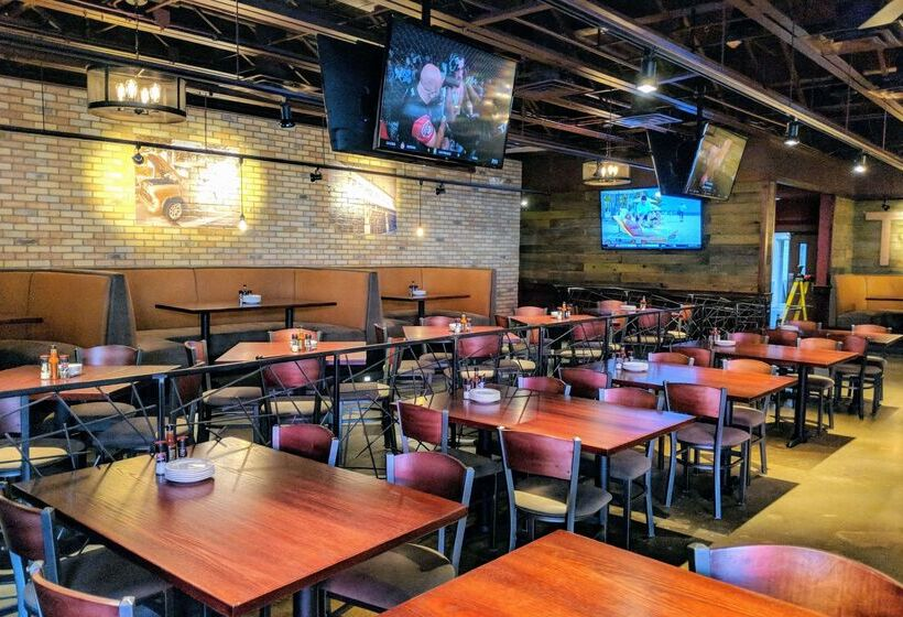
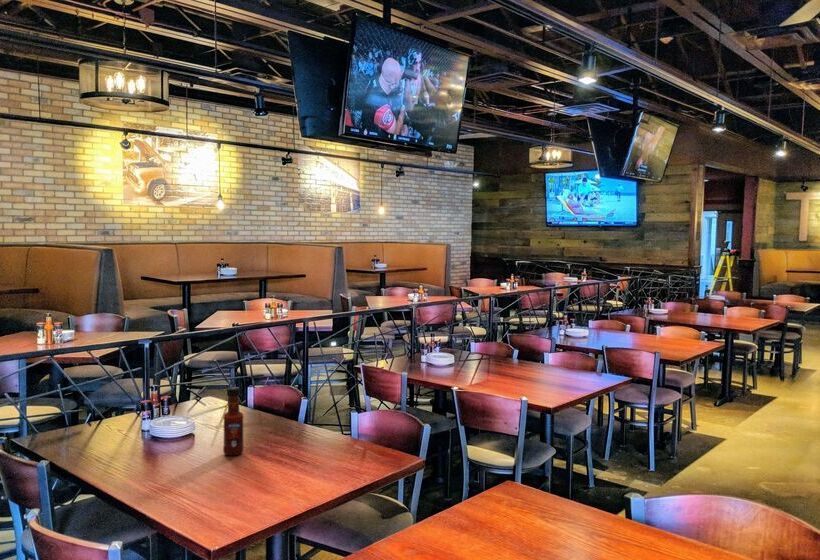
+ tabasco sauce [222,386,245,456]
